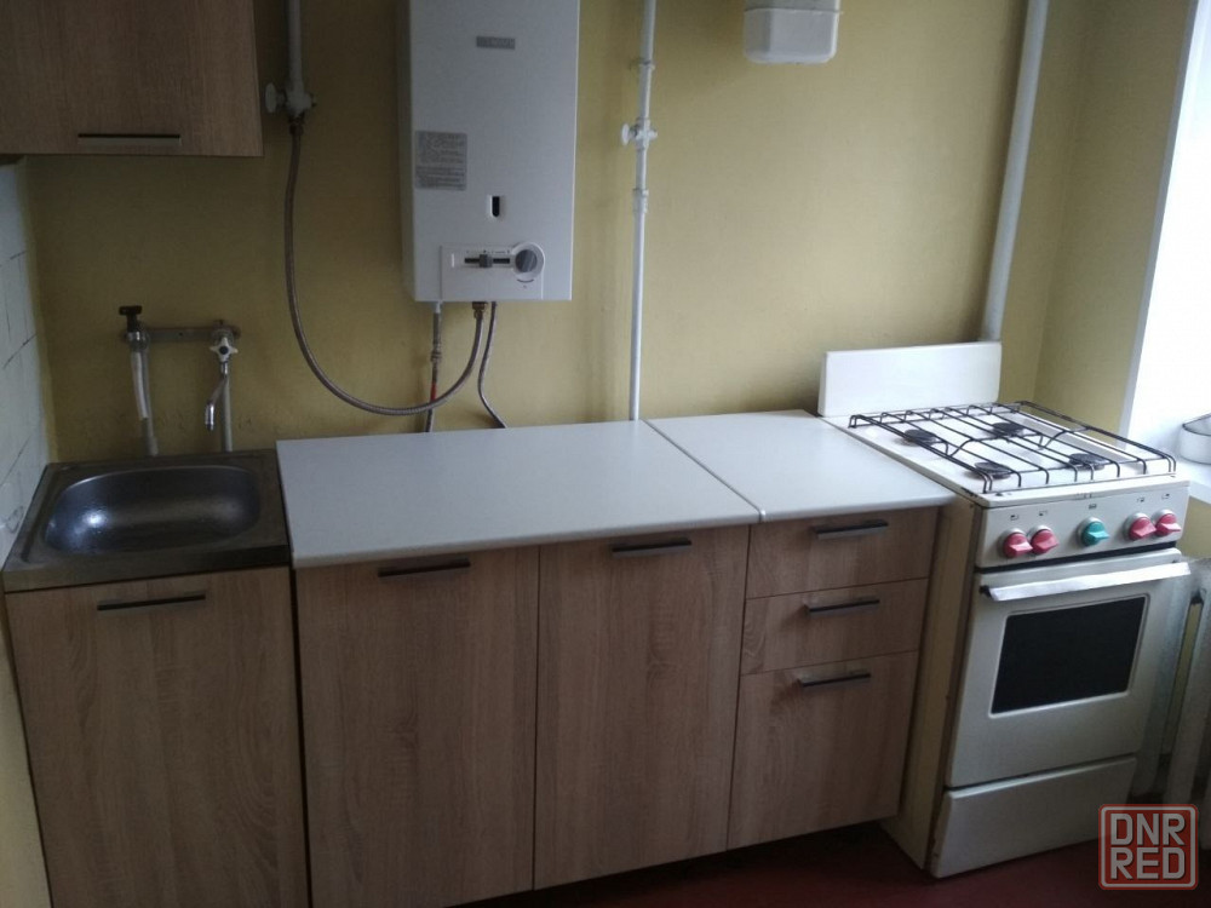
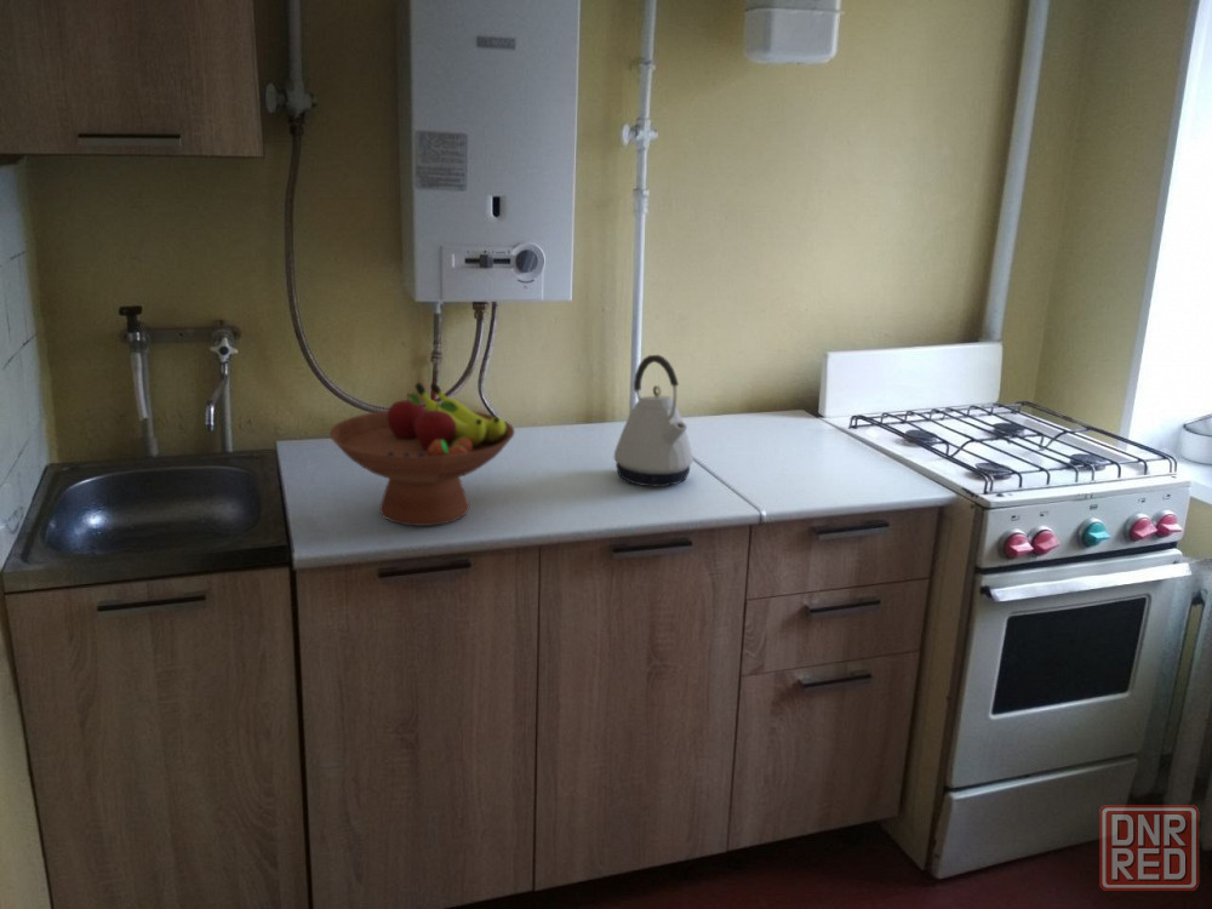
+ fruit bowl [328,382,516,527]
+ kettle [613,354,694,487]
